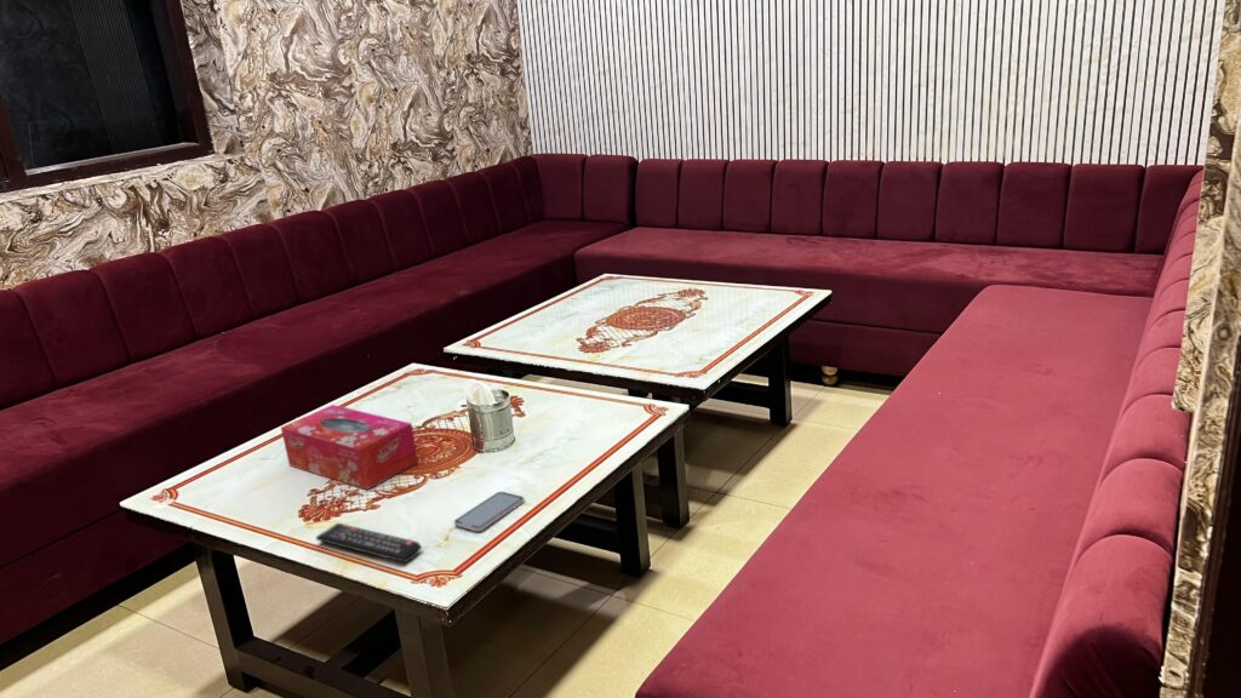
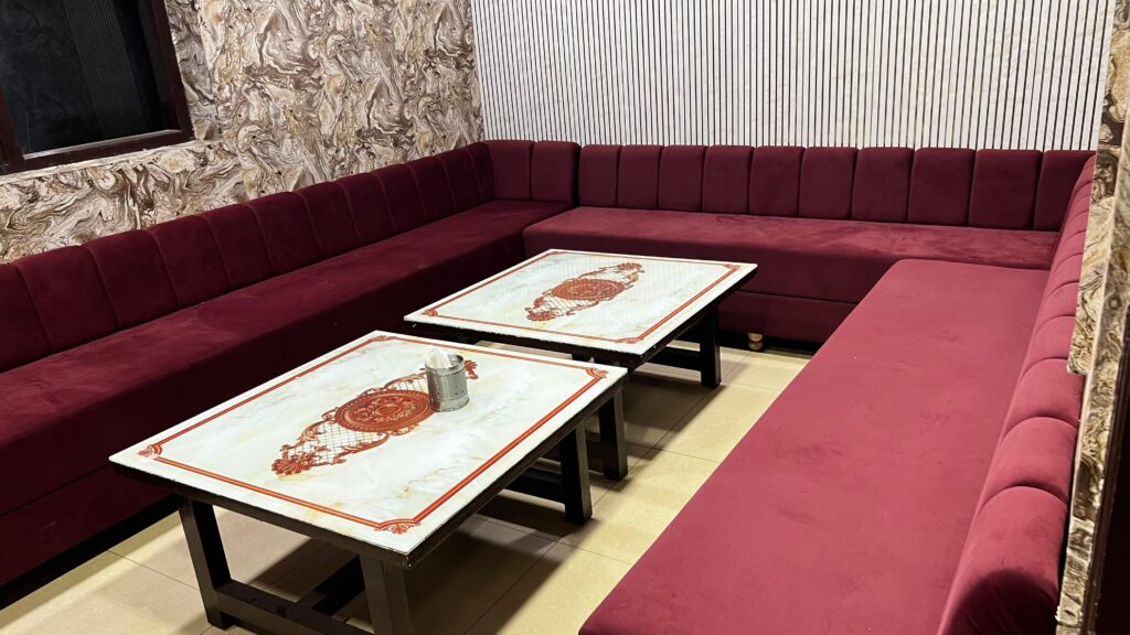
- remote control [315,522,422,563]
- tissue box [280,404,419,491]
- smartphone [453,491,526,532]
